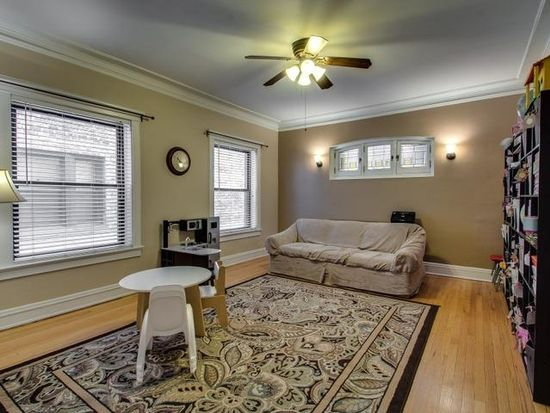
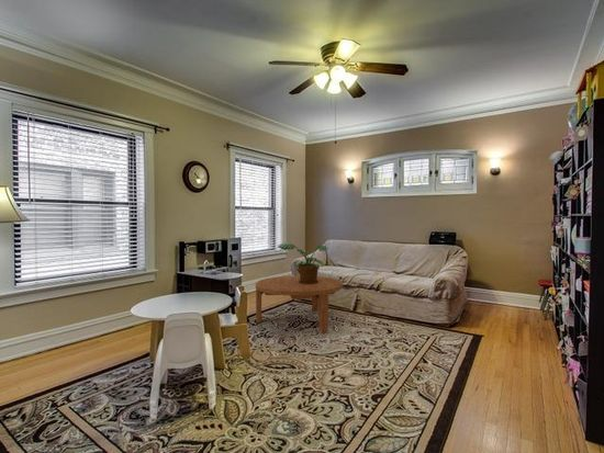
+ potted plant [276,242,329,284]
+ coffee table [255,274,344,333]
